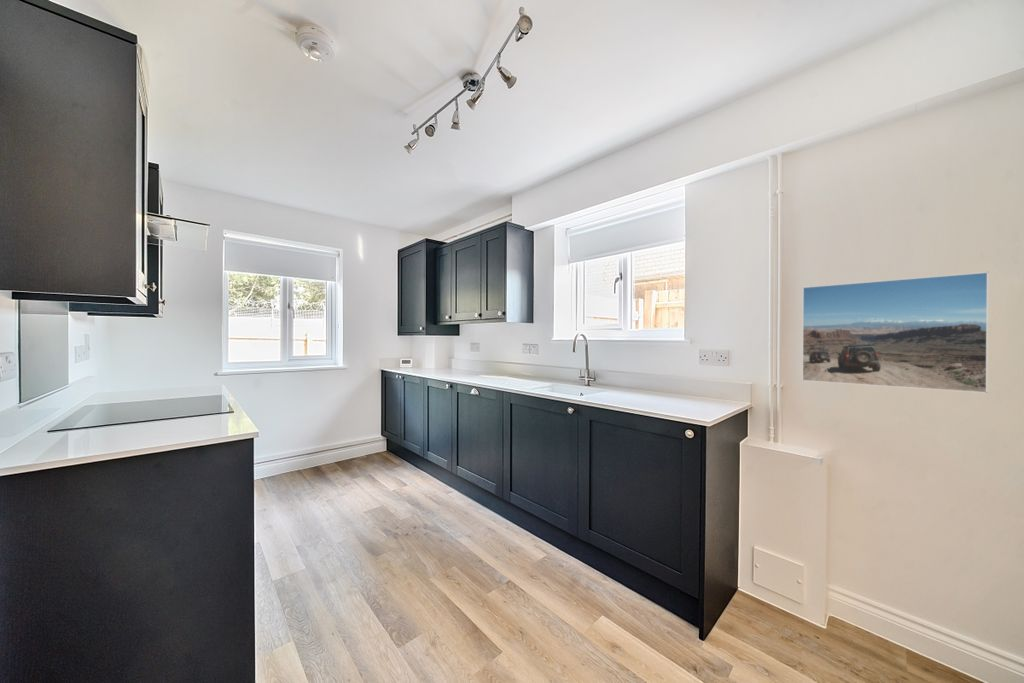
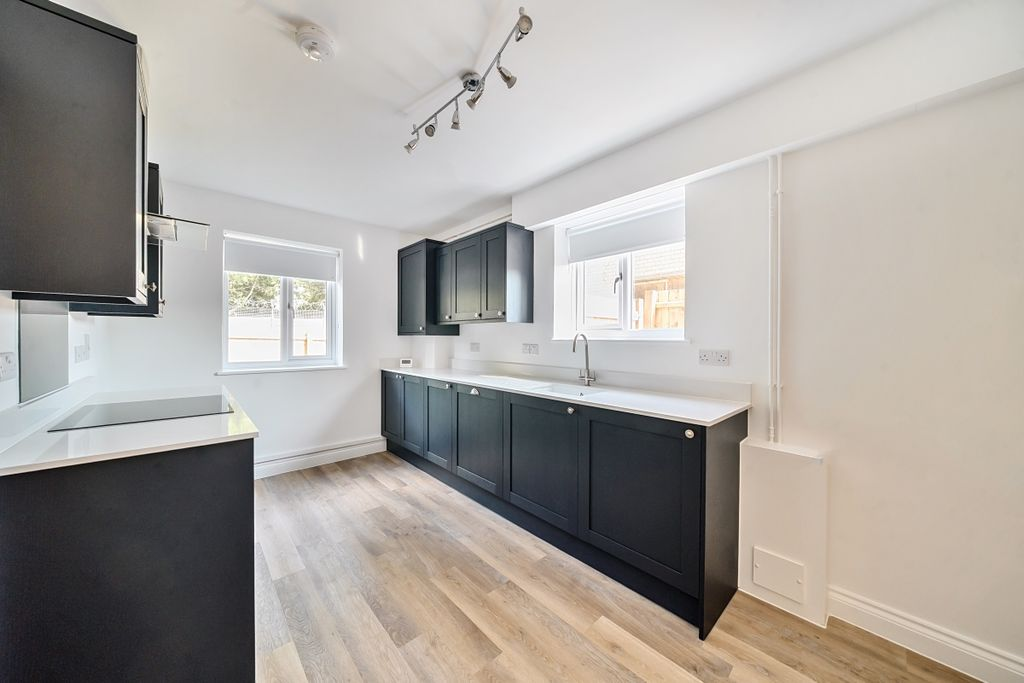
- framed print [801,271,990,394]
